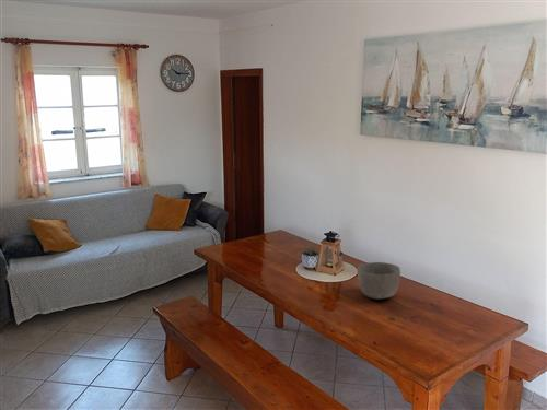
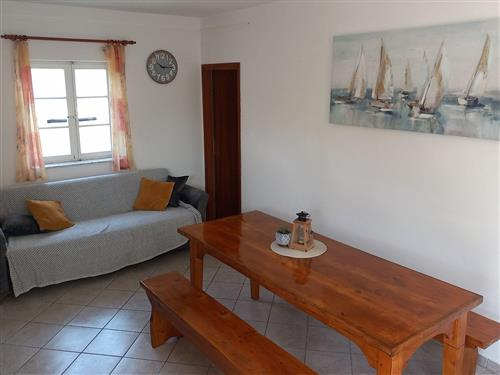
- bowl [357,261,401,301]
